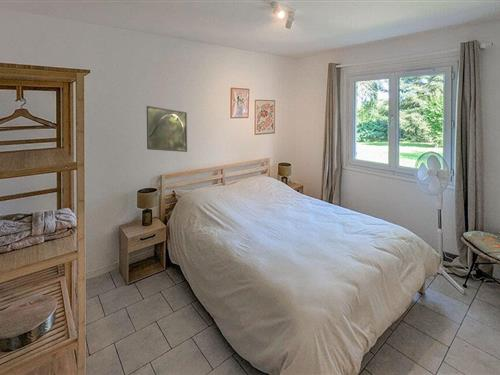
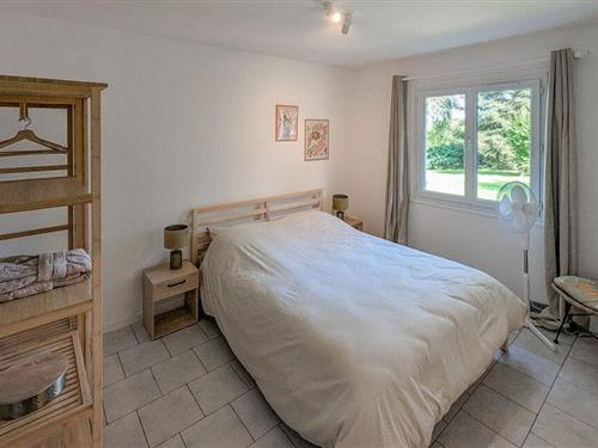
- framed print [146,105,188,153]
